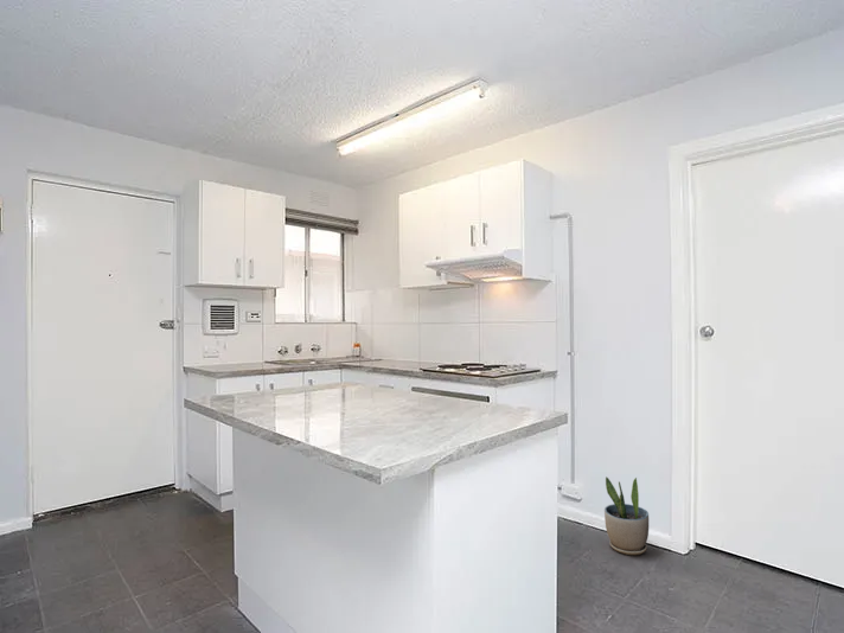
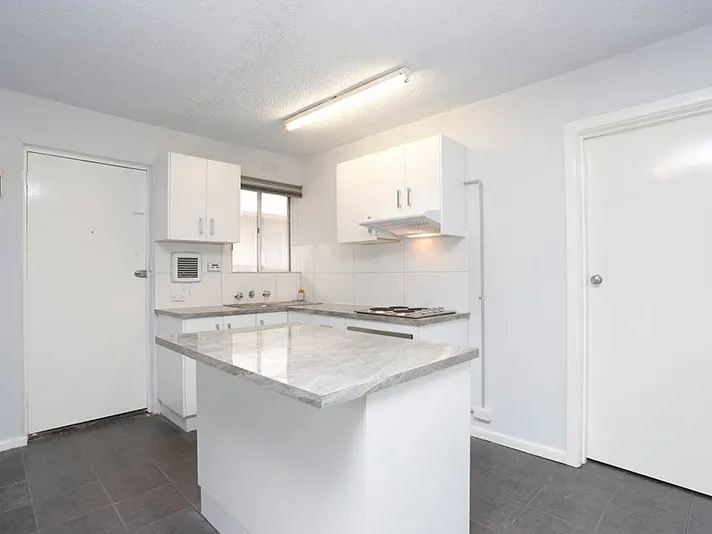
- potted plant [603,475,650,556]
